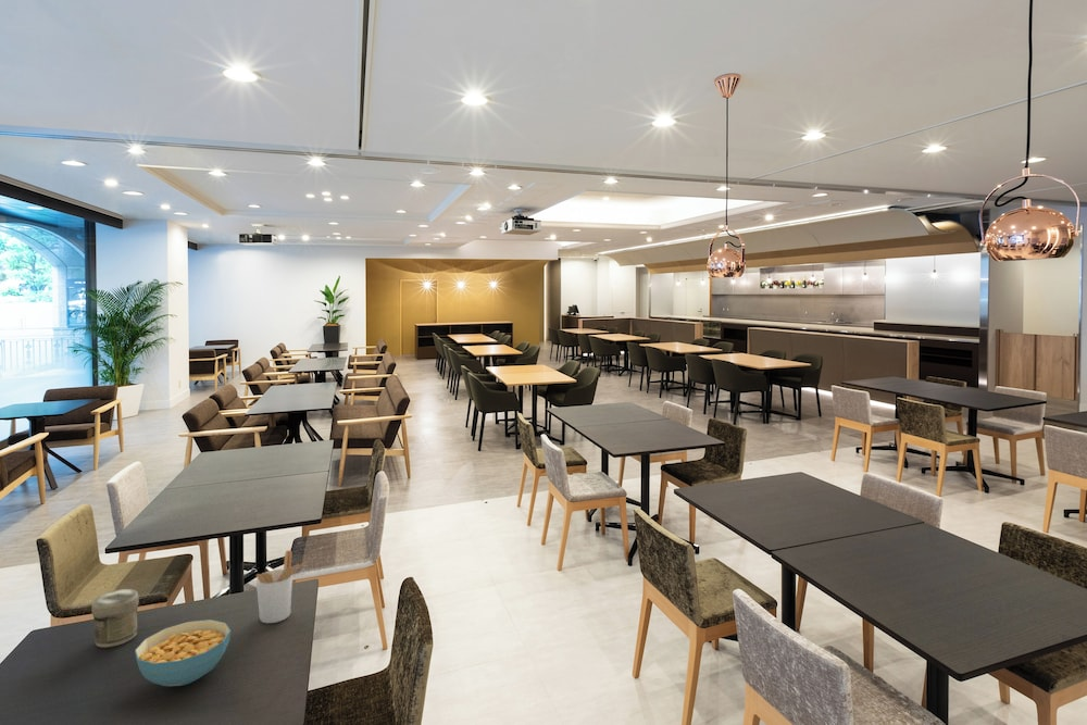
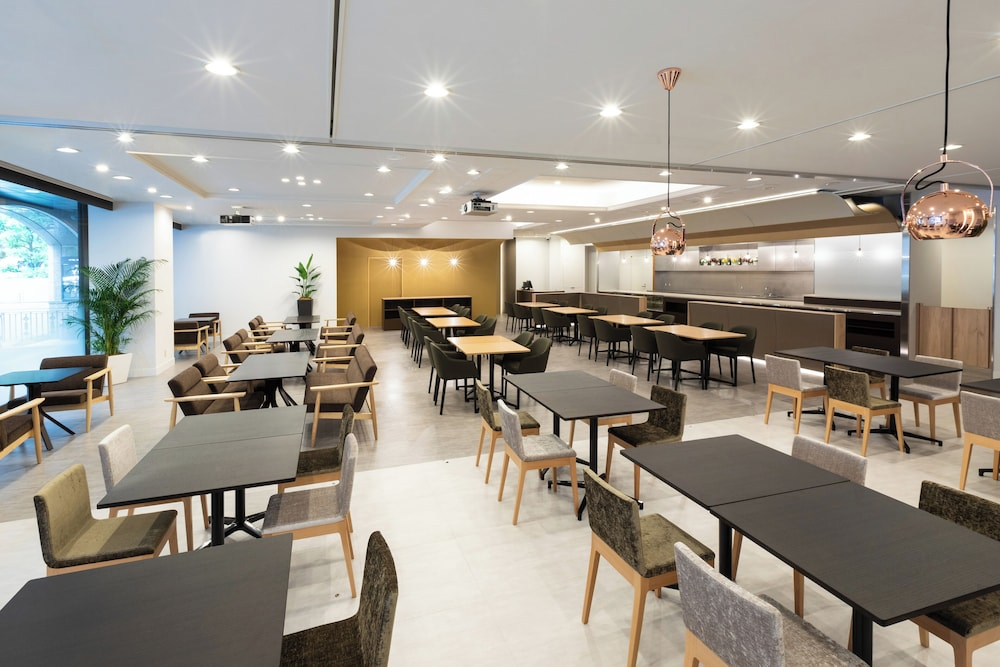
- jar [90,588,140,649]
- utensil holder [255,549,309,624]
- cereal bowl [134,618,232,687]
